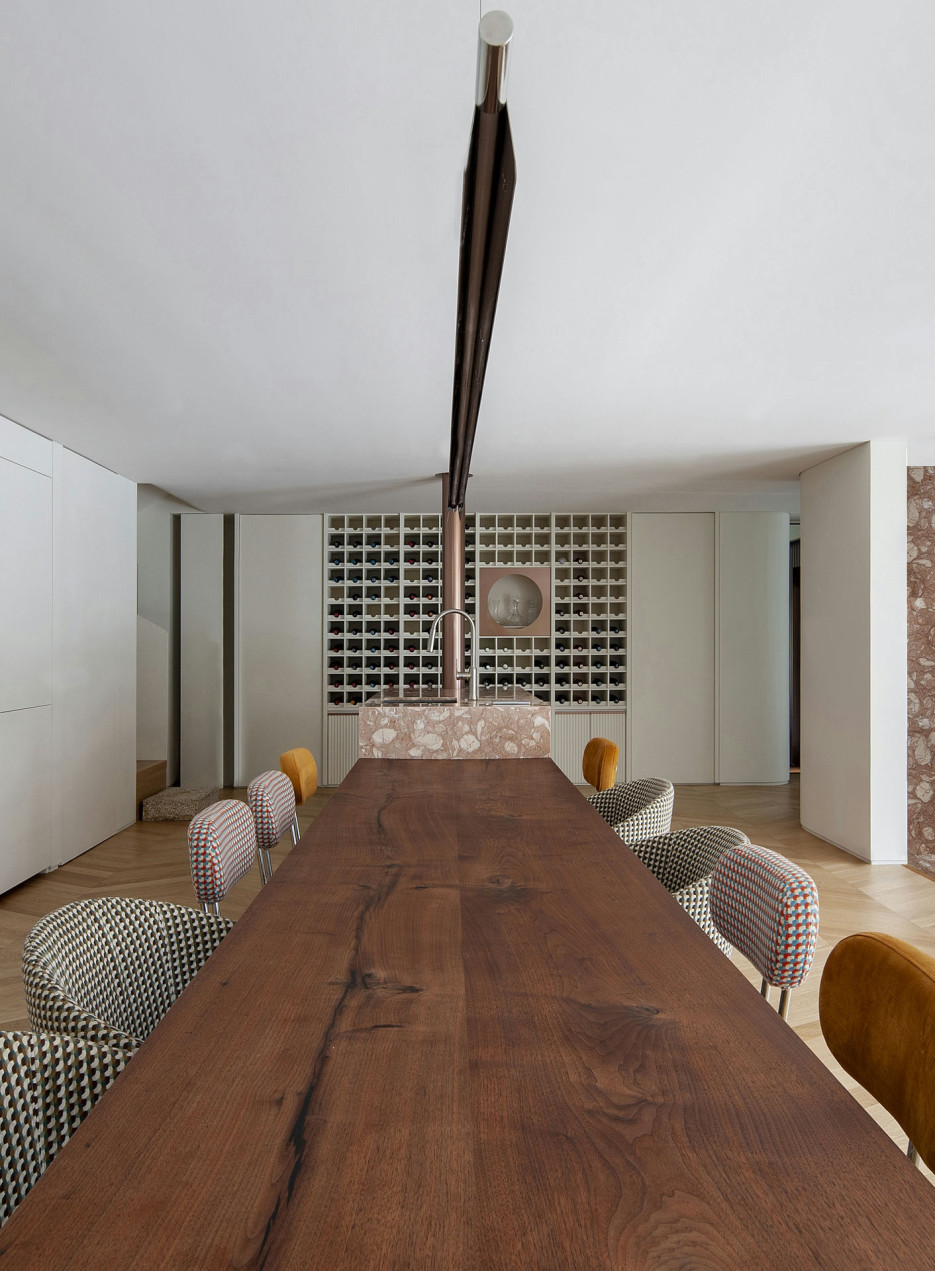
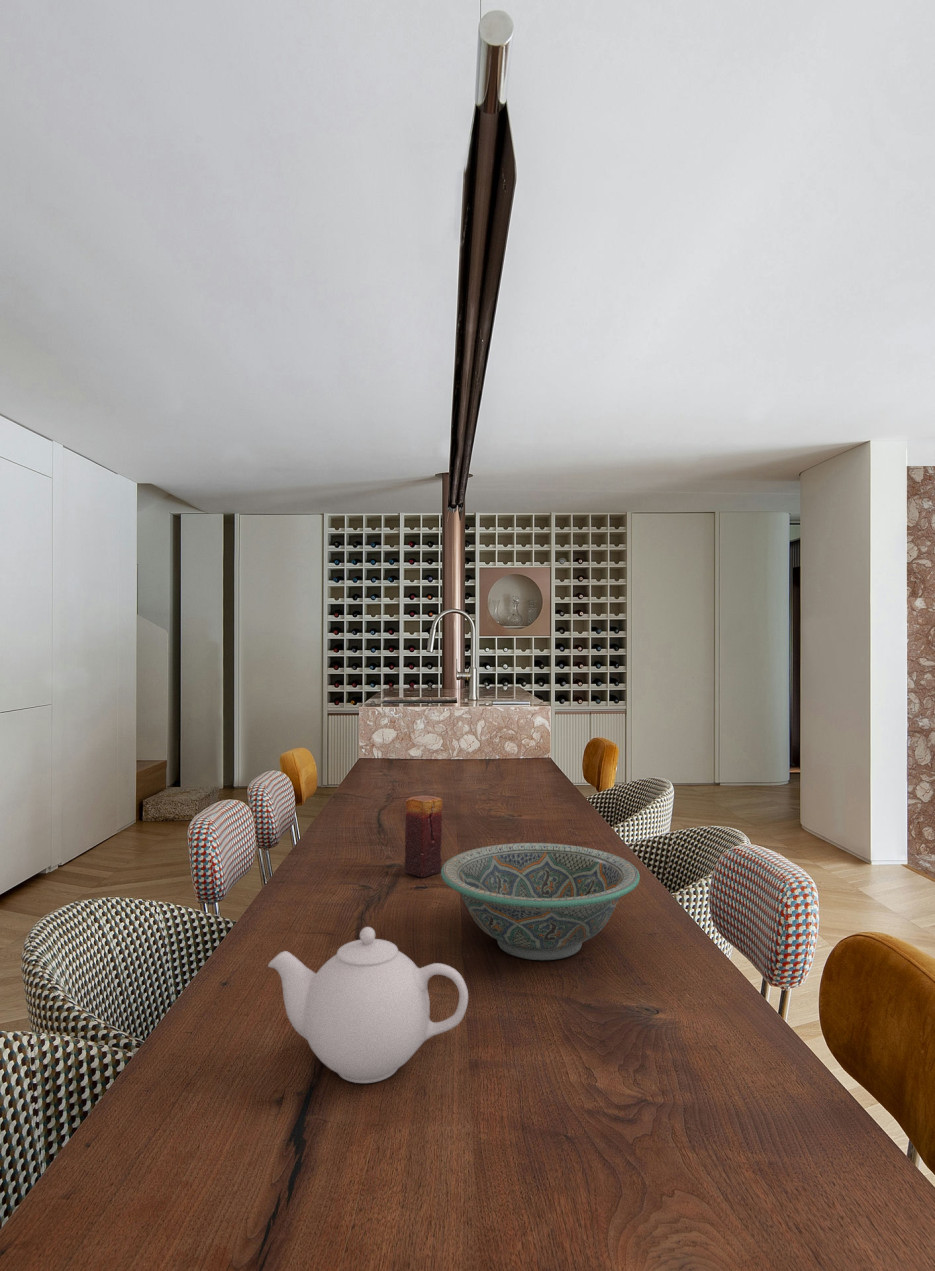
+ teapot [267,926,469,1084]
+ candle [404,794,443,878]
+ decorative bowl [440,842,641,961]
